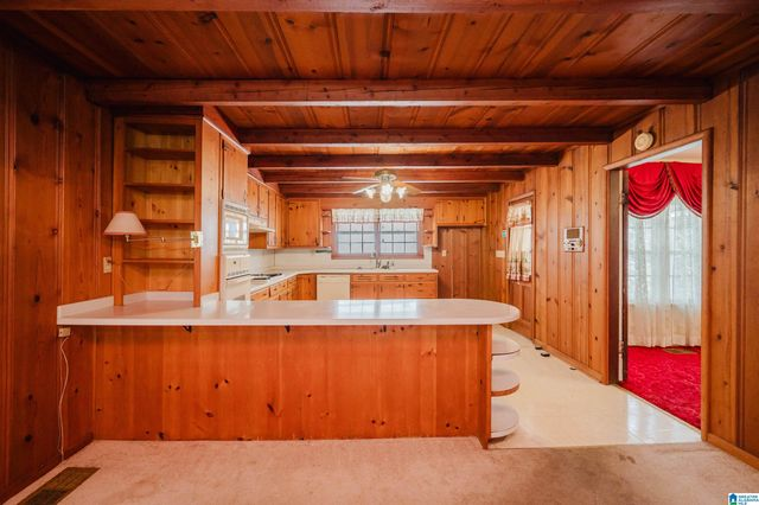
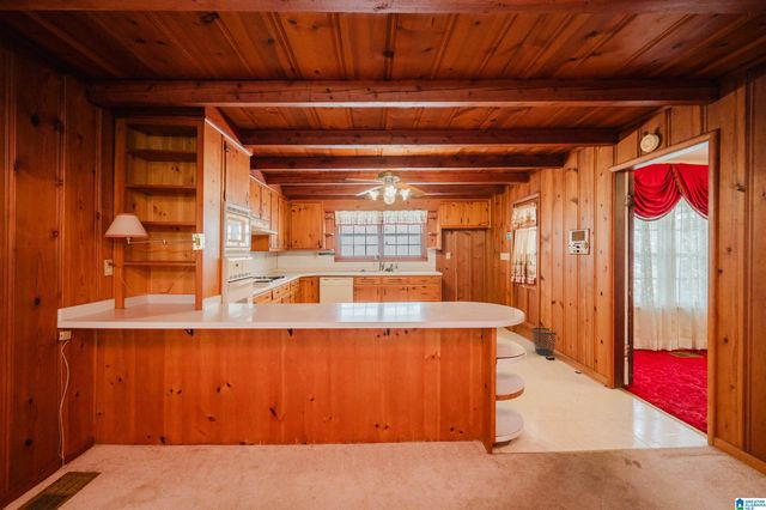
+ wastebasket [530,327,558,357]
